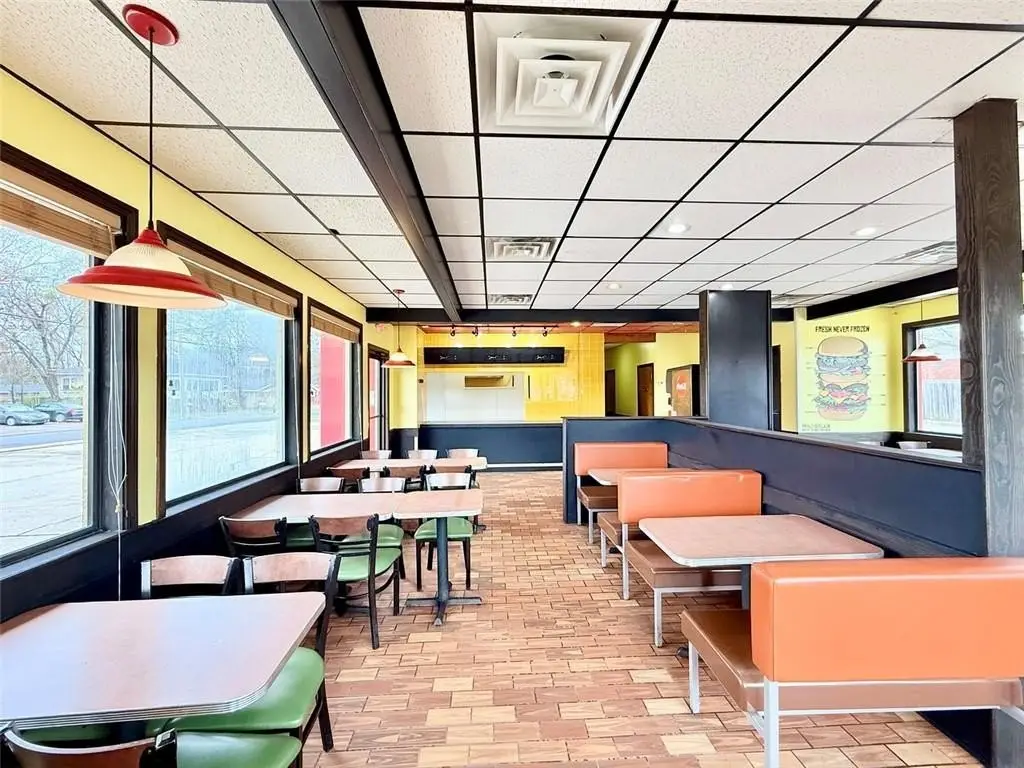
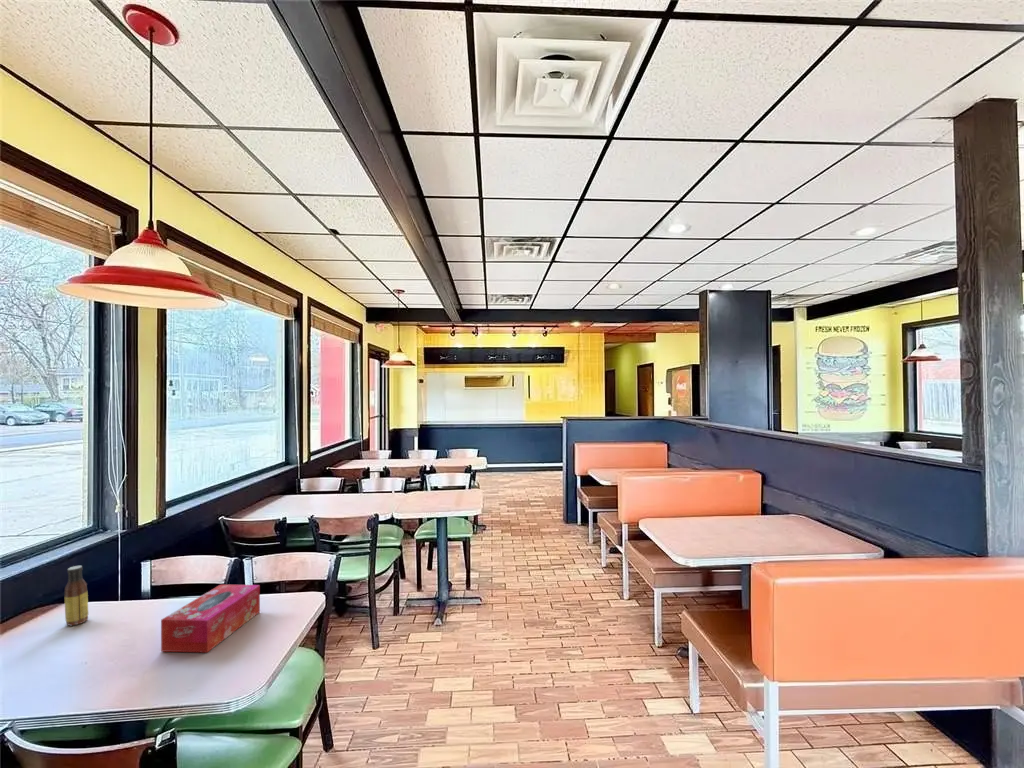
+ tissue box [160,584,261,654]
+ sauce bottle [63,565,89,627]
